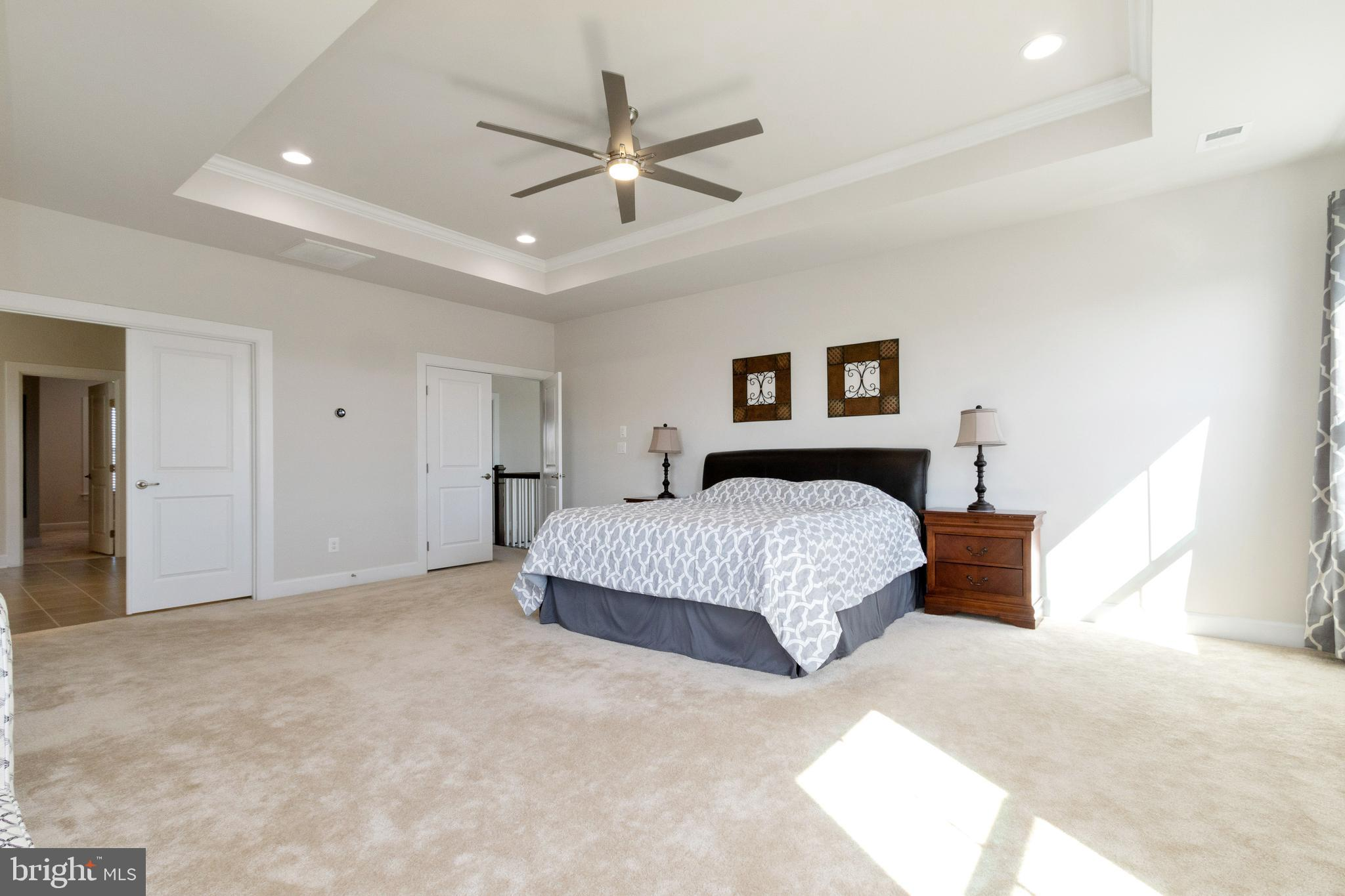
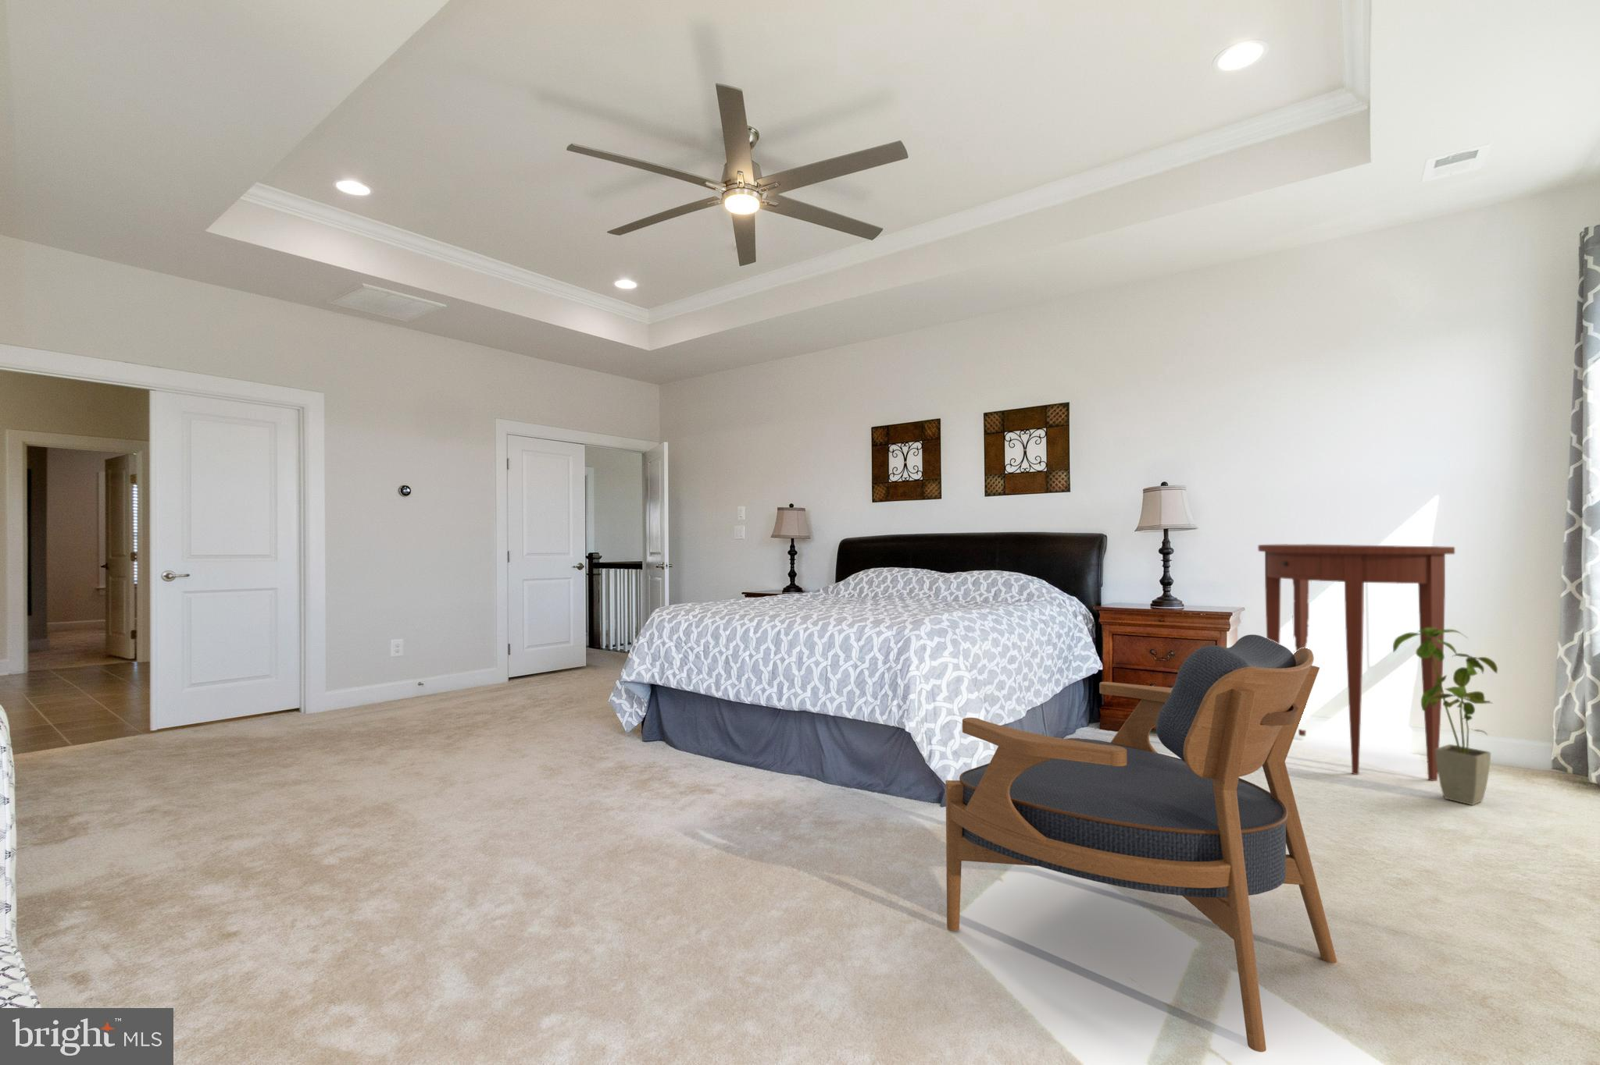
+ house plant [1392,628,1499,806]
+ console table [1257,544,1456,782]
+ armchair [945,634,1337,1052]
